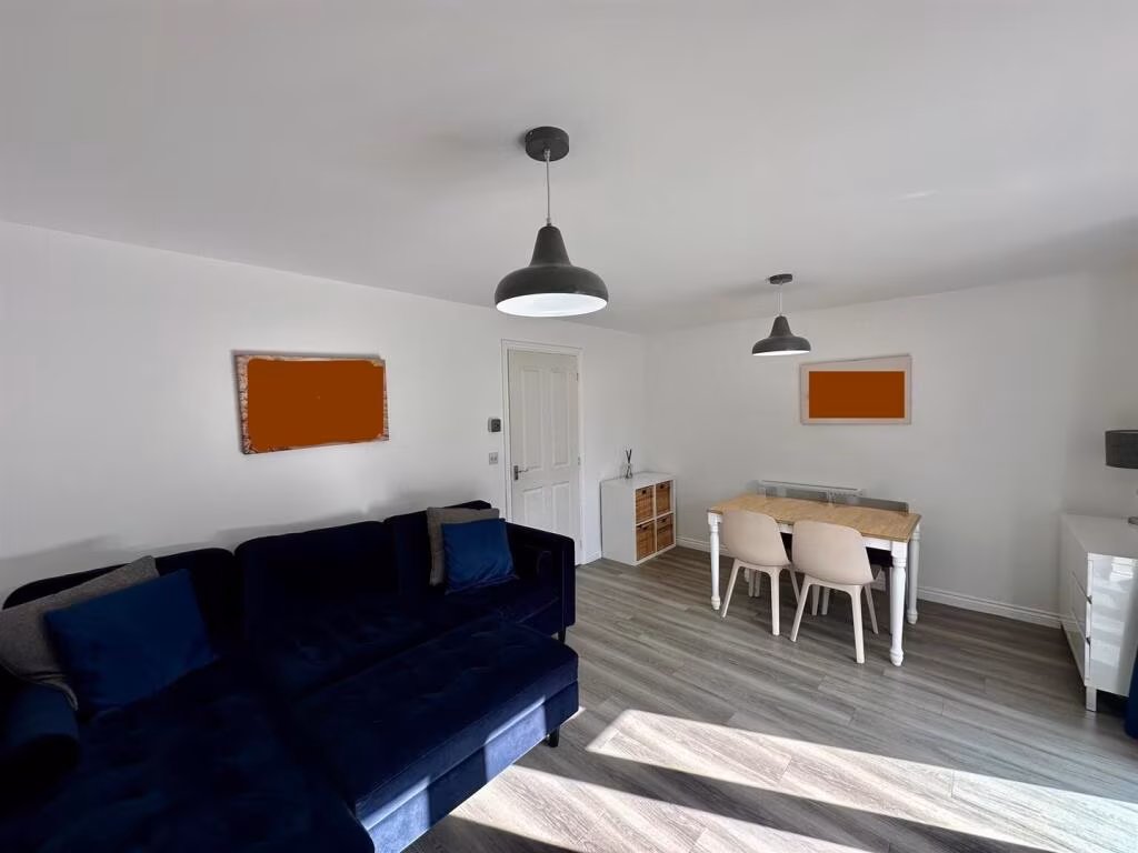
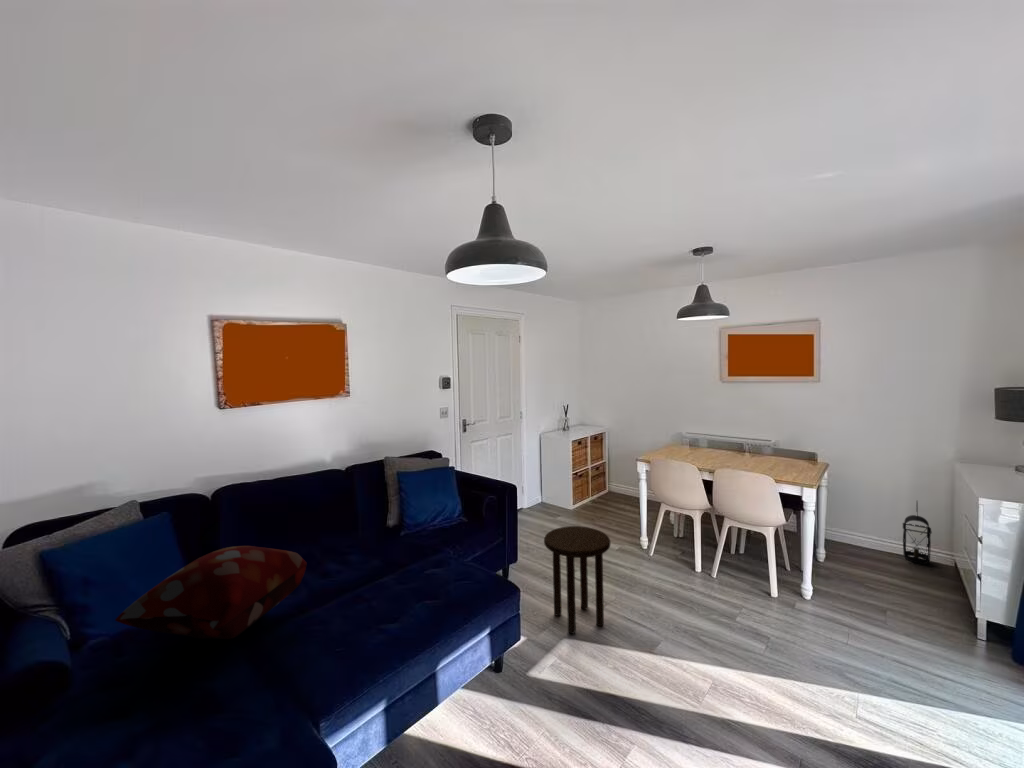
+ lantern [902,500,933,565]
+ decorative pillow [114,545,308,640]
+ side table [543,525,611,635]
